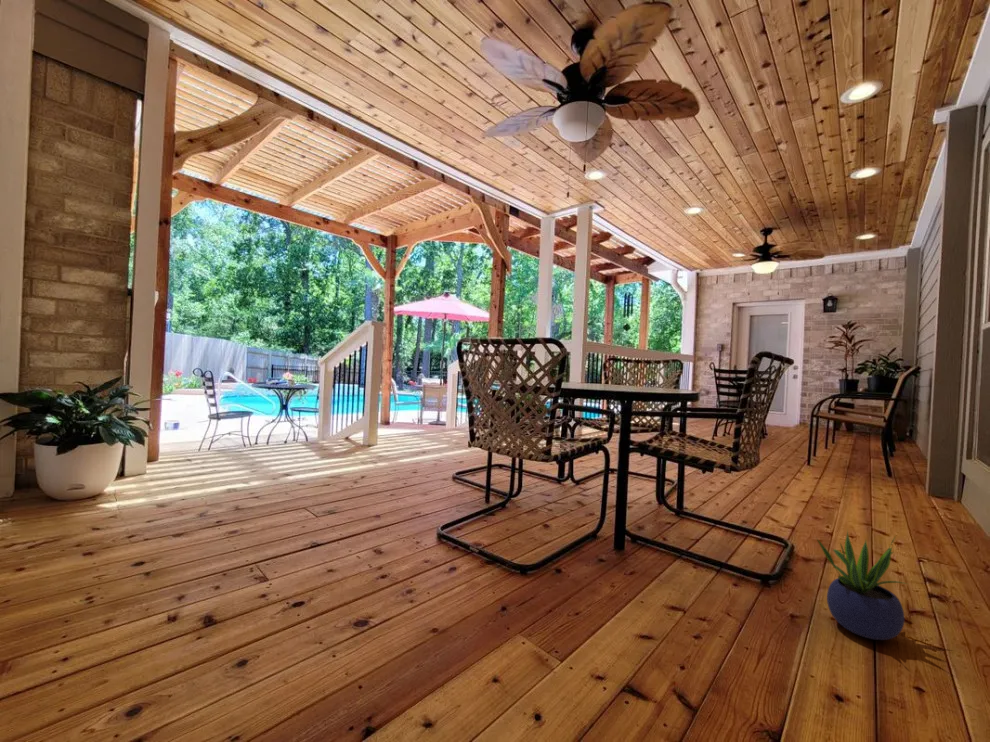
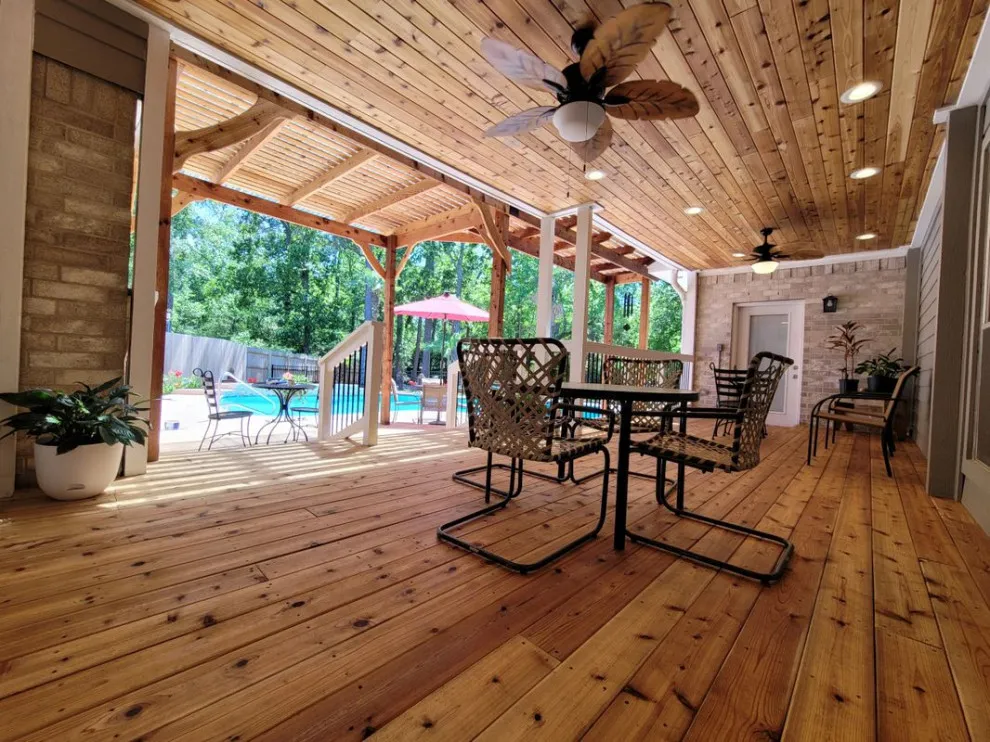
- potted plant [815,529,908,641]
